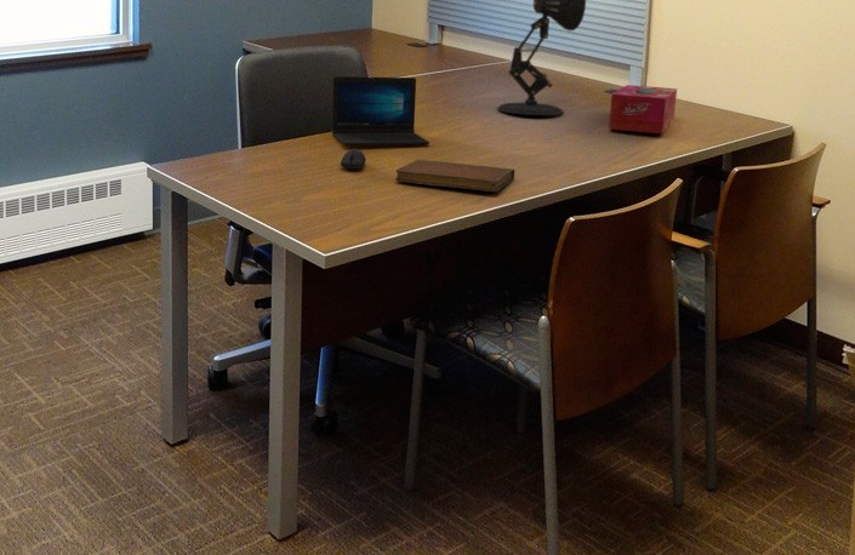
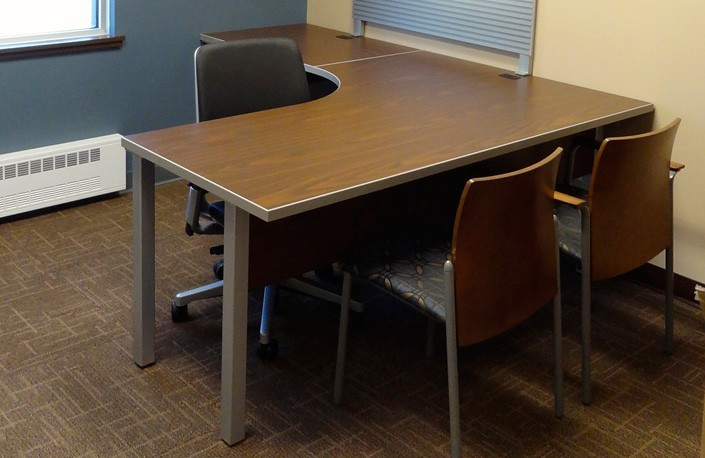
- laptop [331,75,431,147]
- computer mouse [340,148,367,171]
- tissue box [608,84,678,135]
- notebook [394,159,515,193]
- desk lamp [496,0,587,116]
